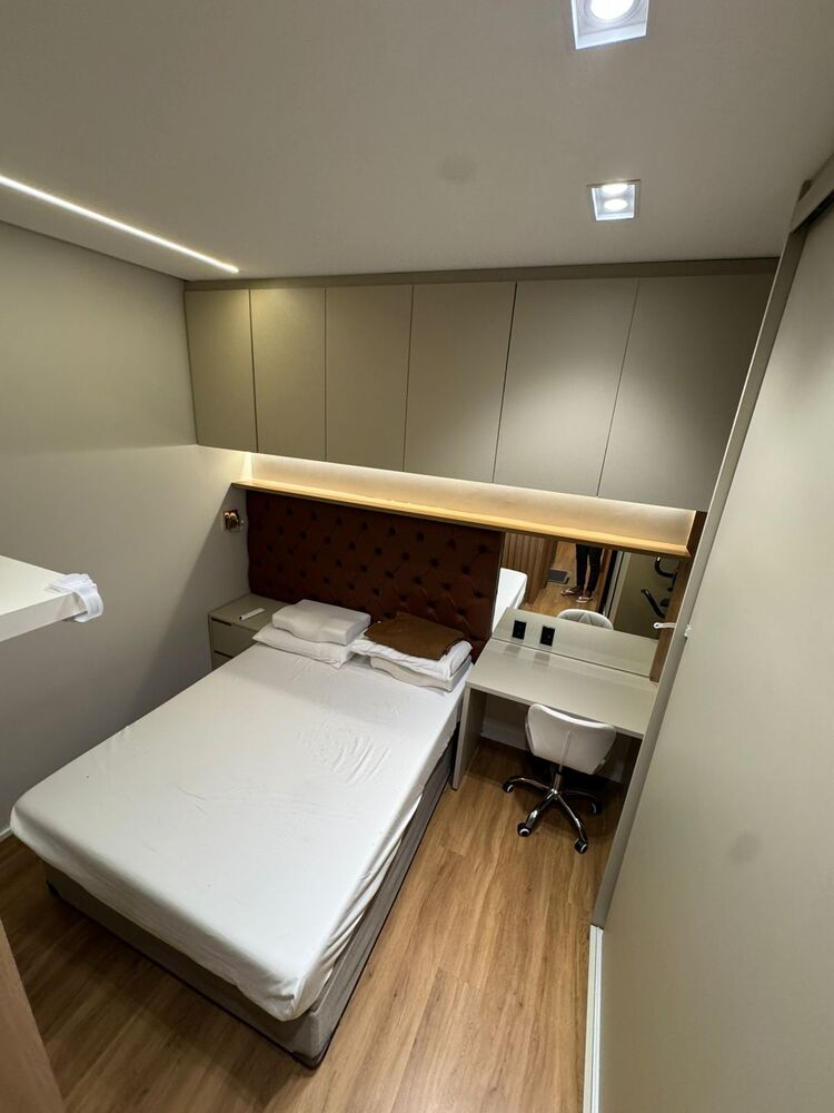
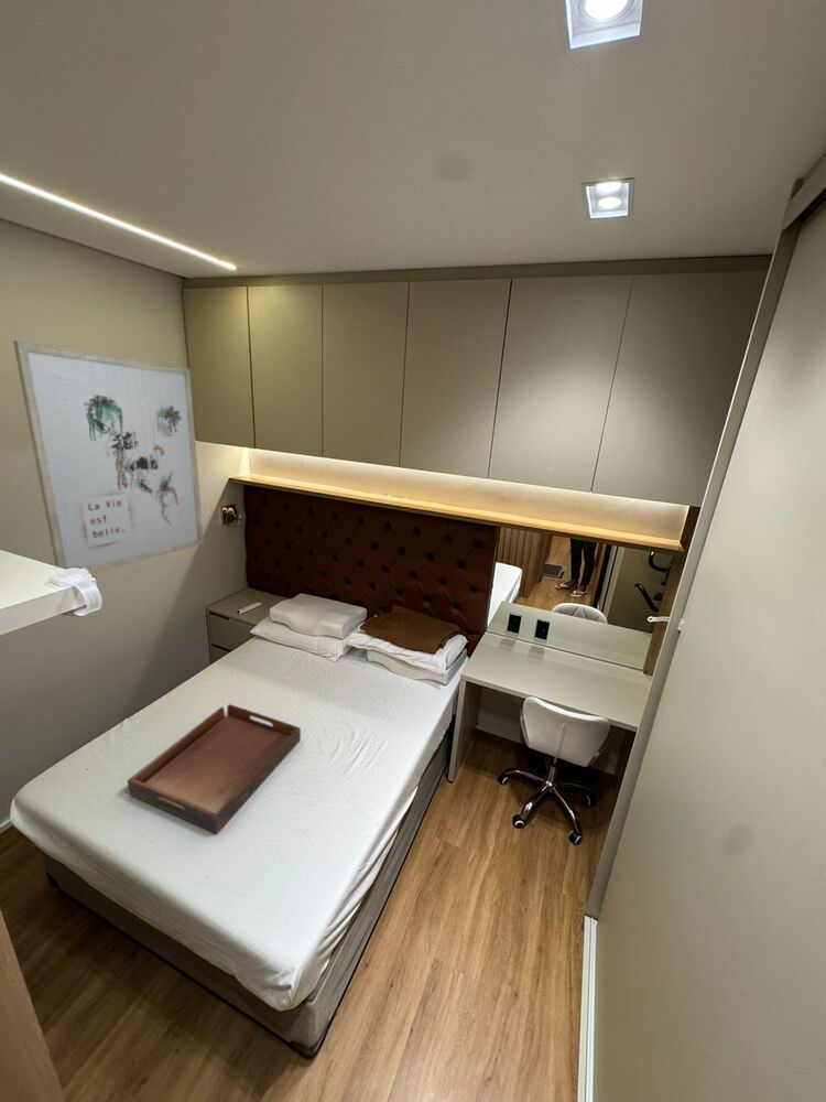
+ wall art [12,339,205,574]
+ serving tray [127,703,302,834]
